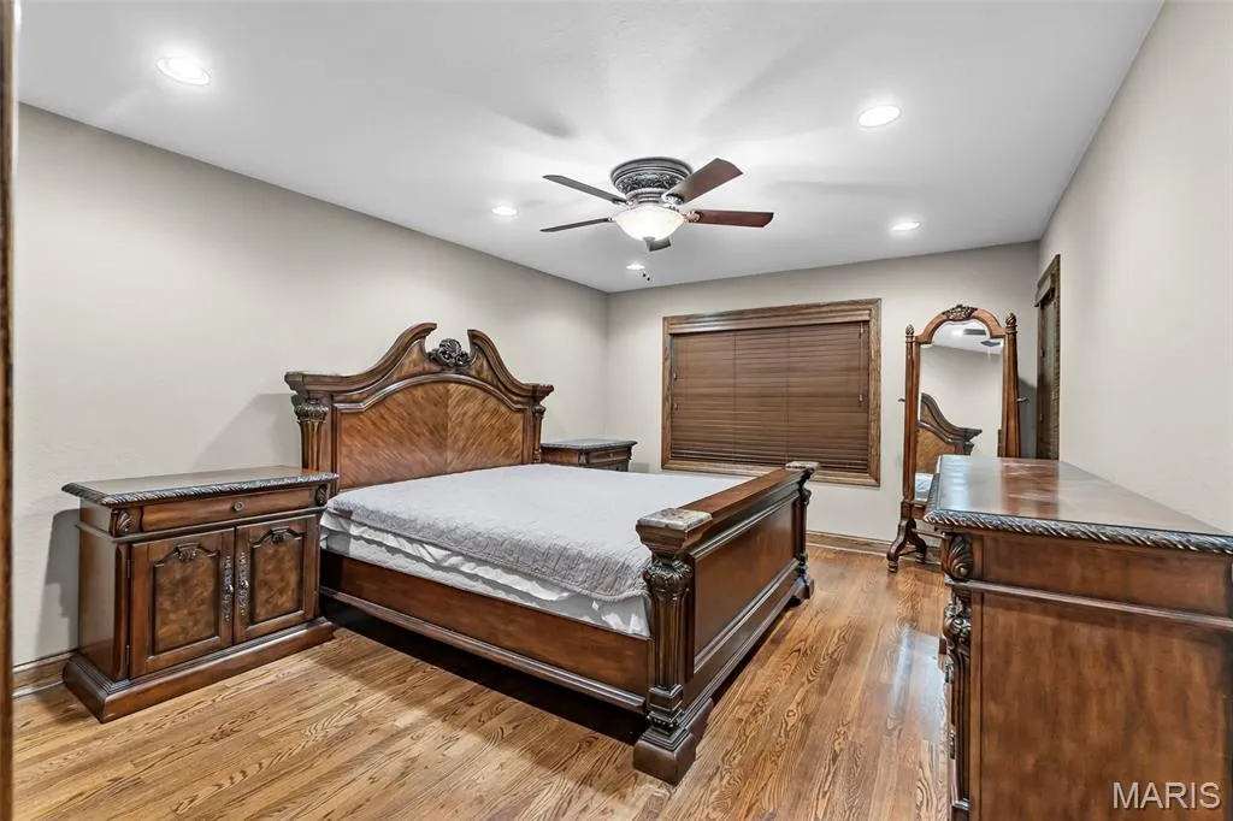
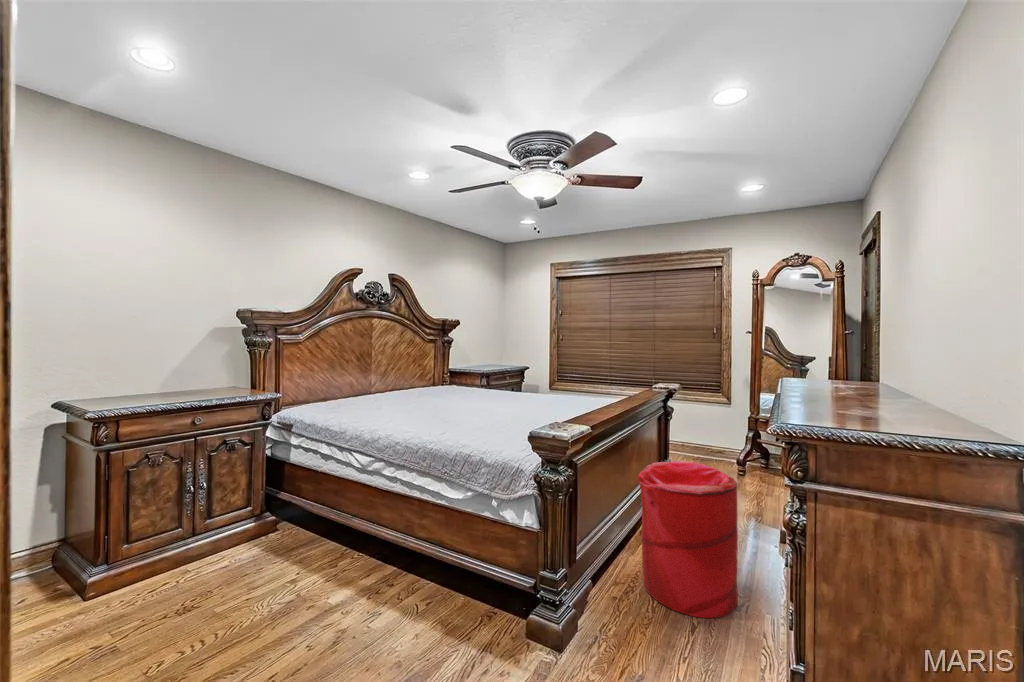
+ laundry hamper [637,460,739,619]
